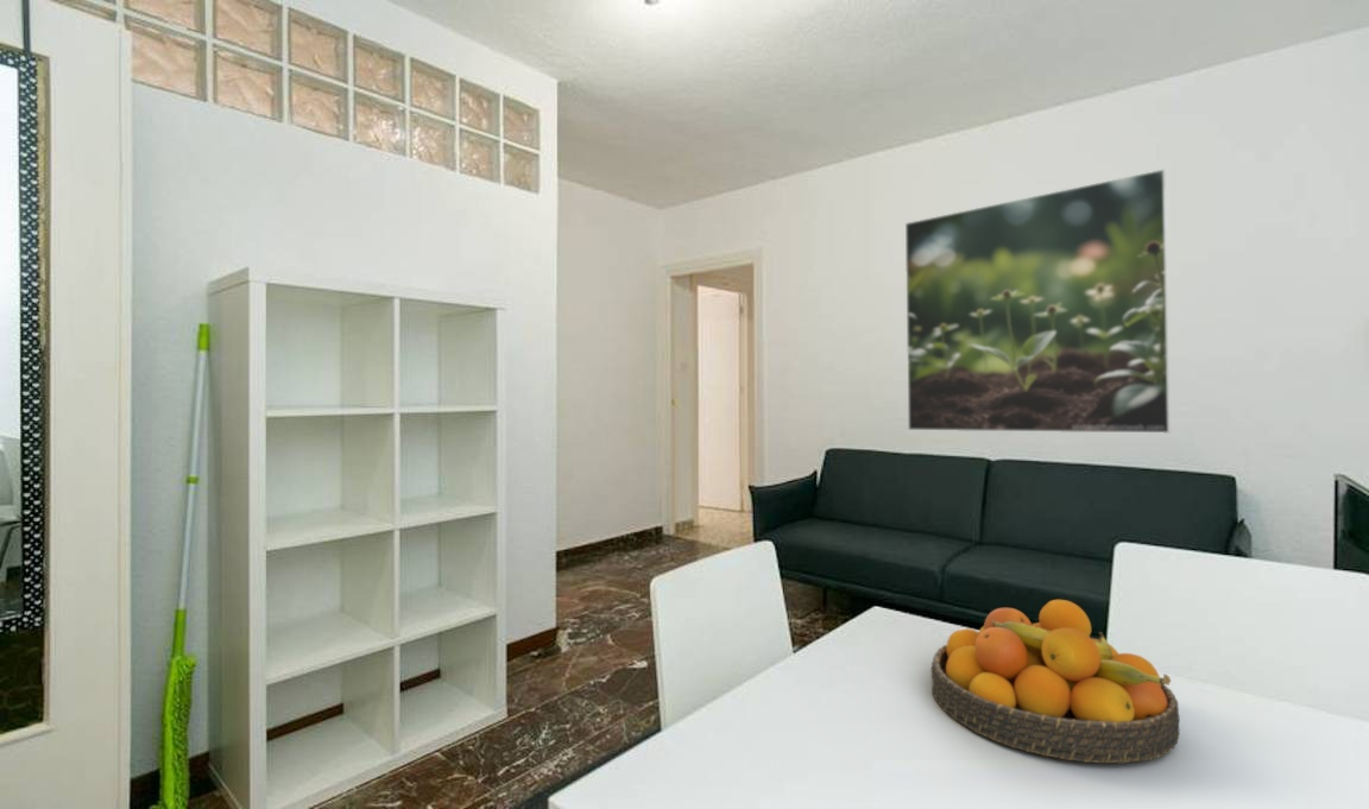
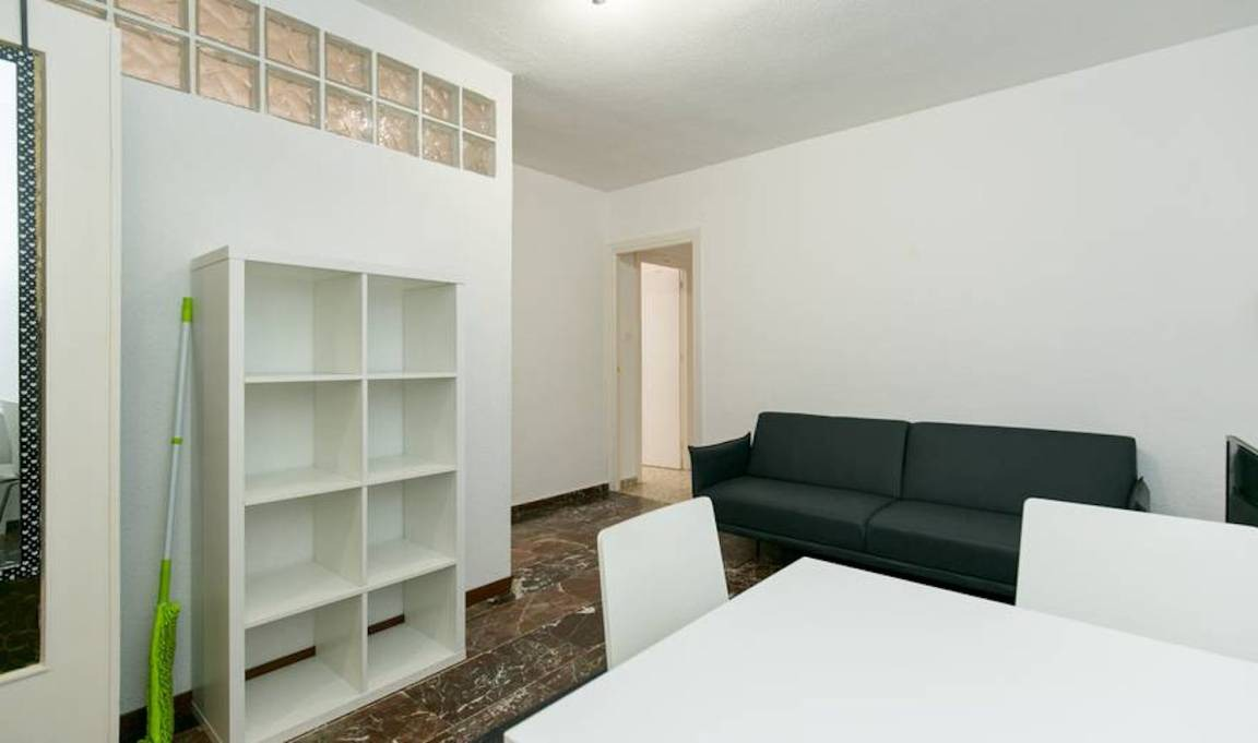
- fruit bowl [929,599,1181,764]
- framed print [904,168,1171,435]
